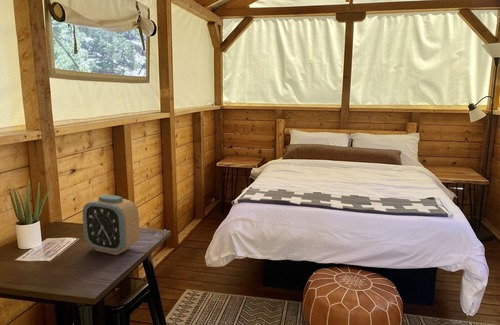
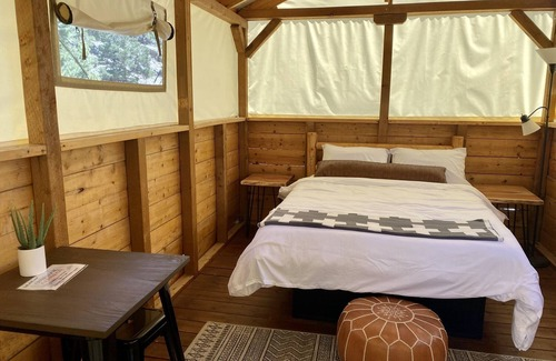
- alarm clock [82,194,141,256]
